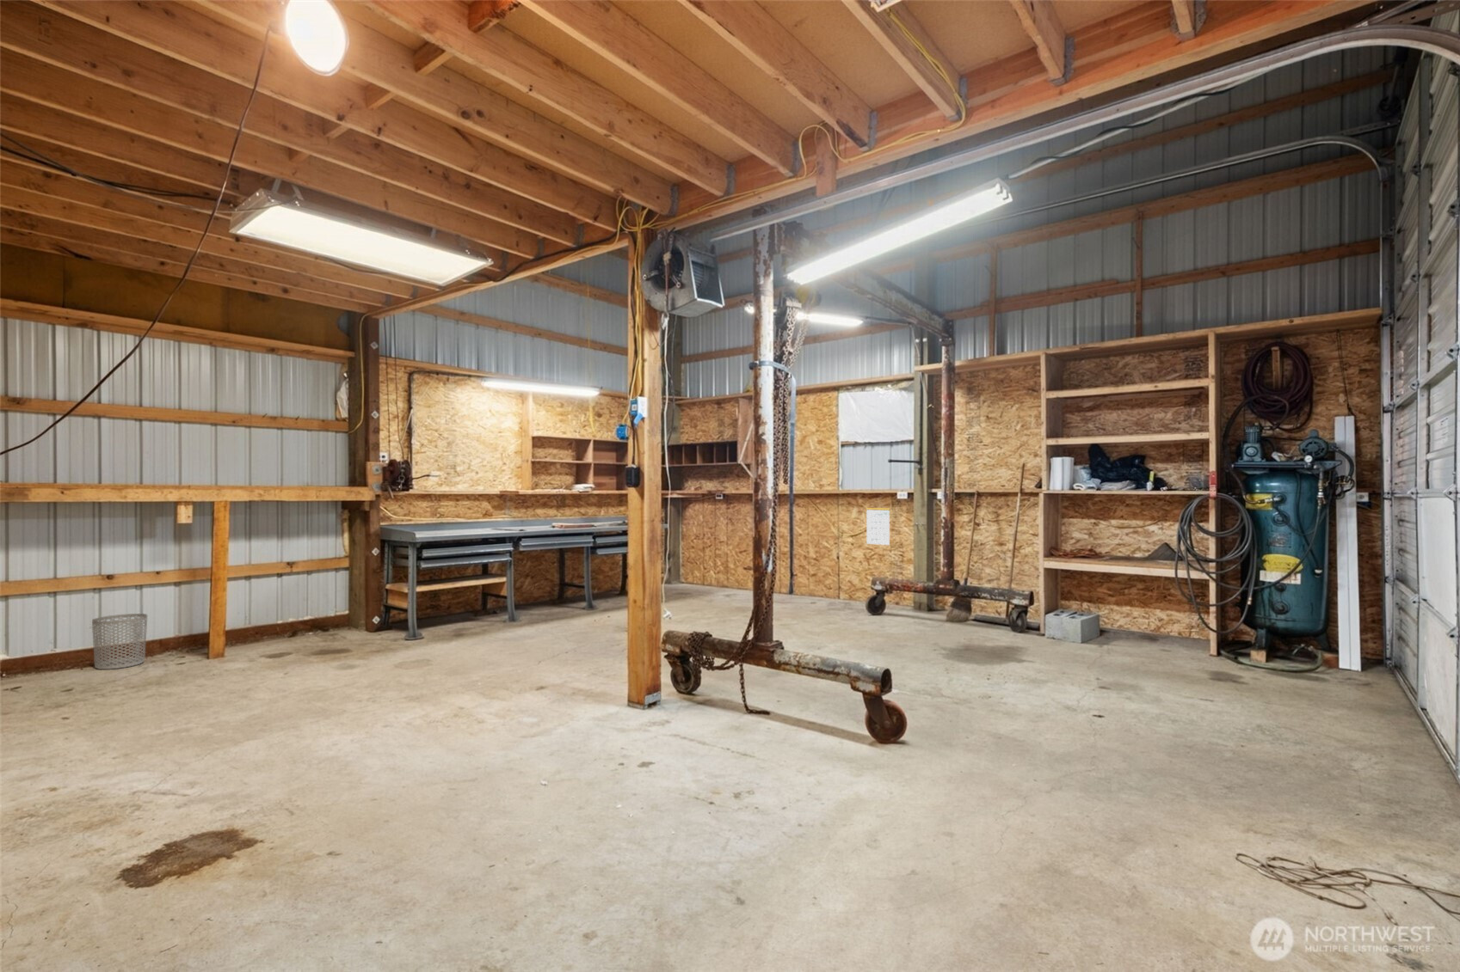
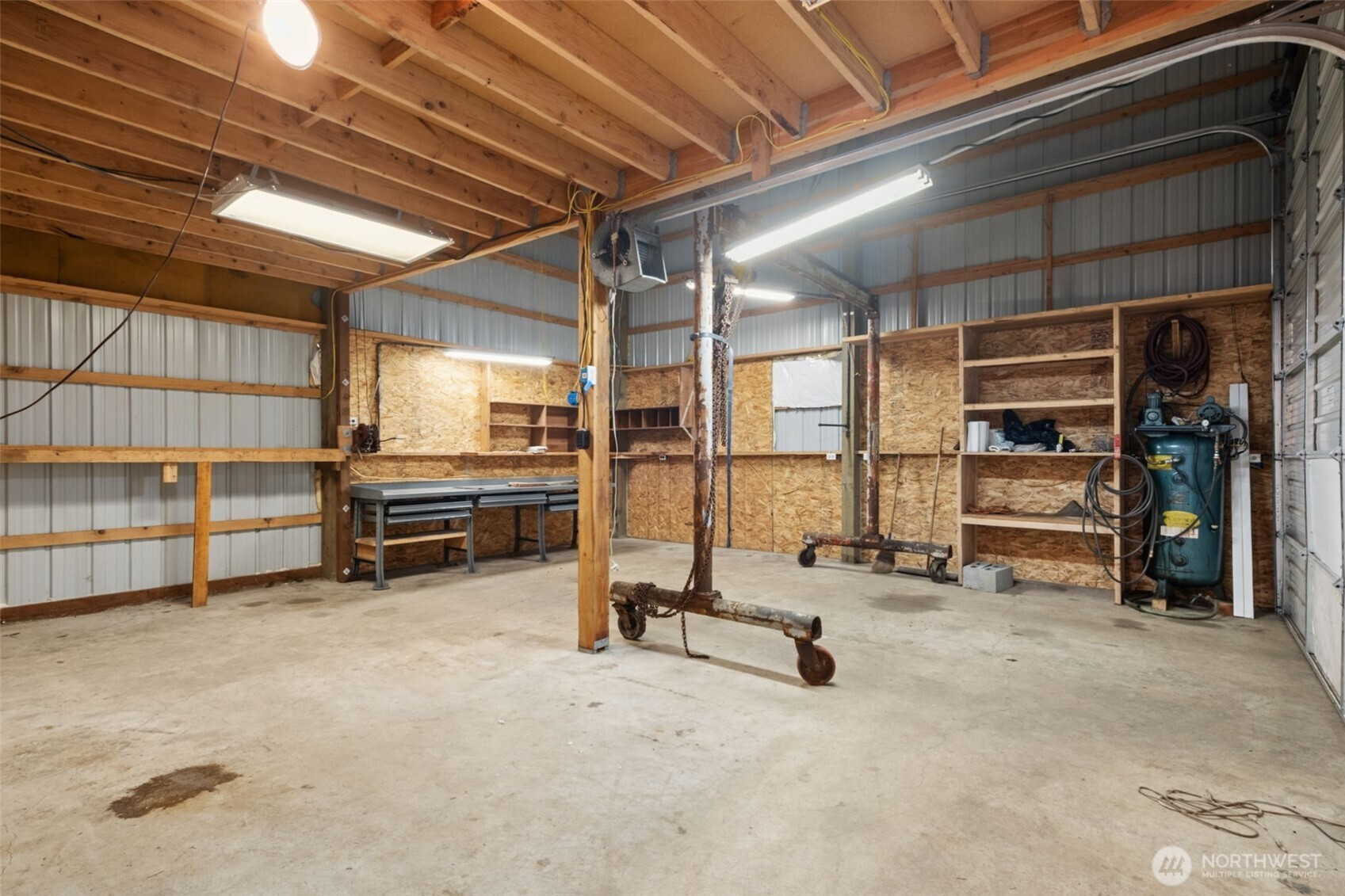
- waste bin [91,613,148,670]
- calendar [865,499,891,546]
